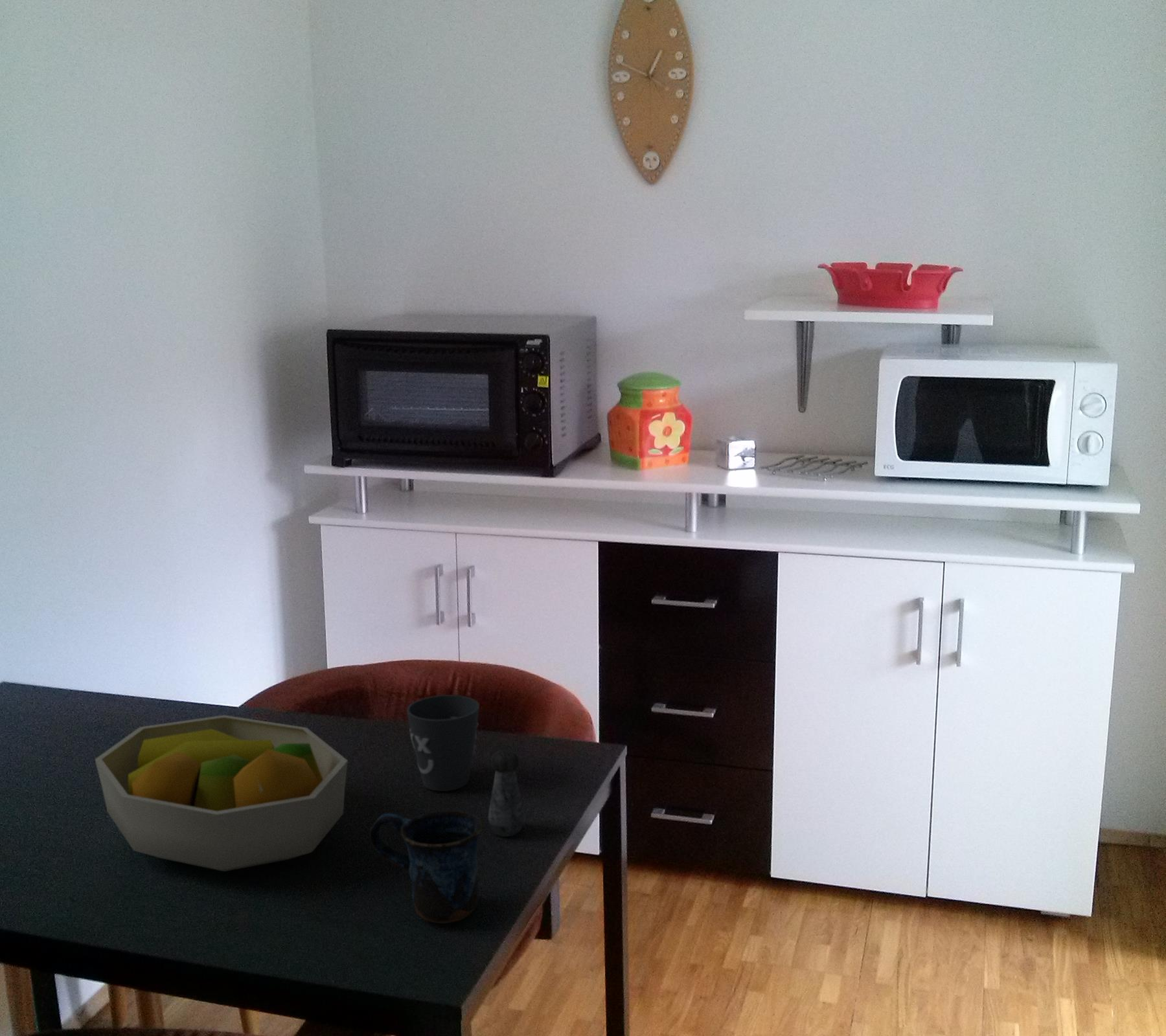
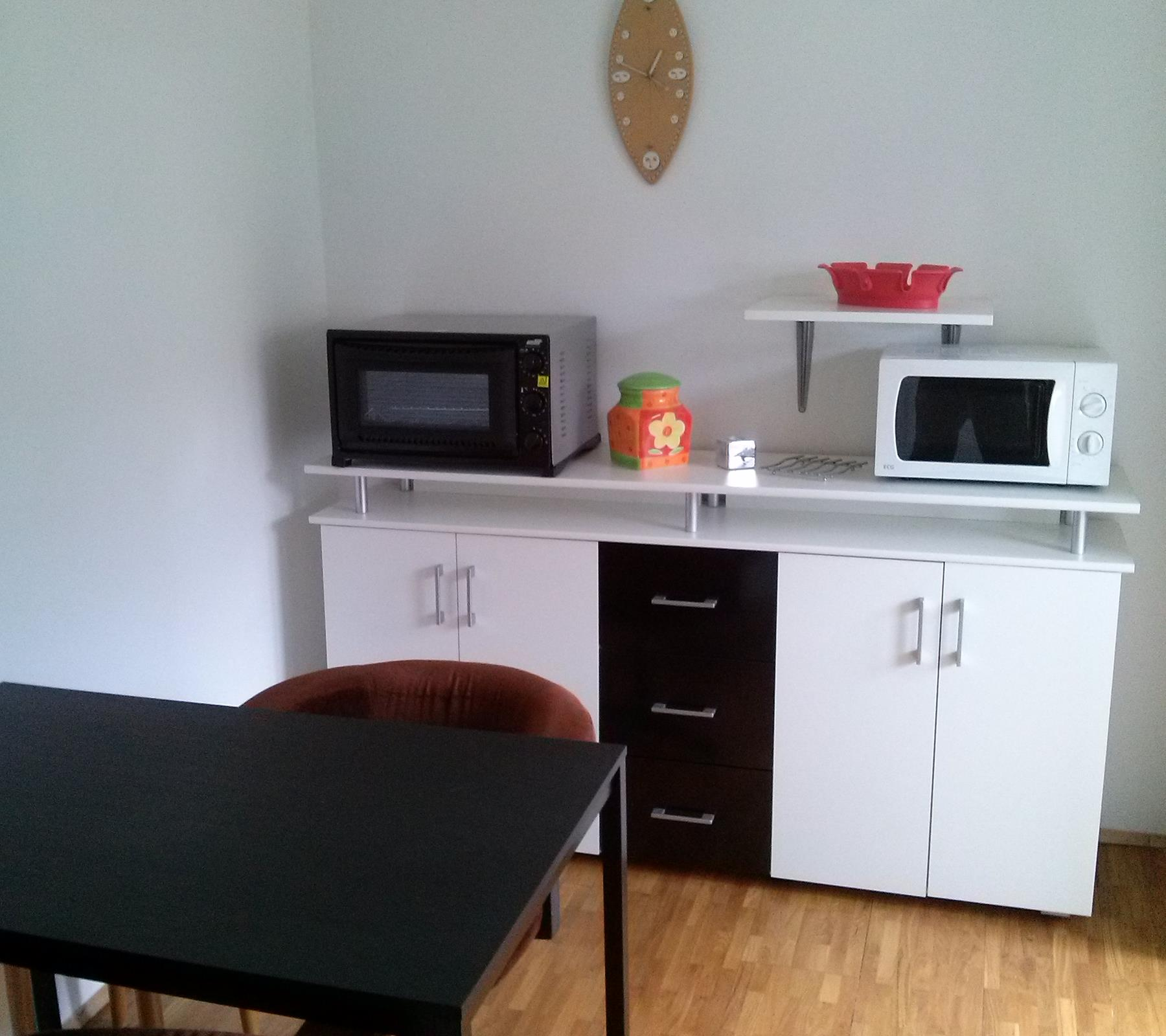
- mug [369,810,483,924]
- mug [406,694,480,792]
- fruit bowl [95,715,349,872]
- salt shaker [487,750,526,837]
